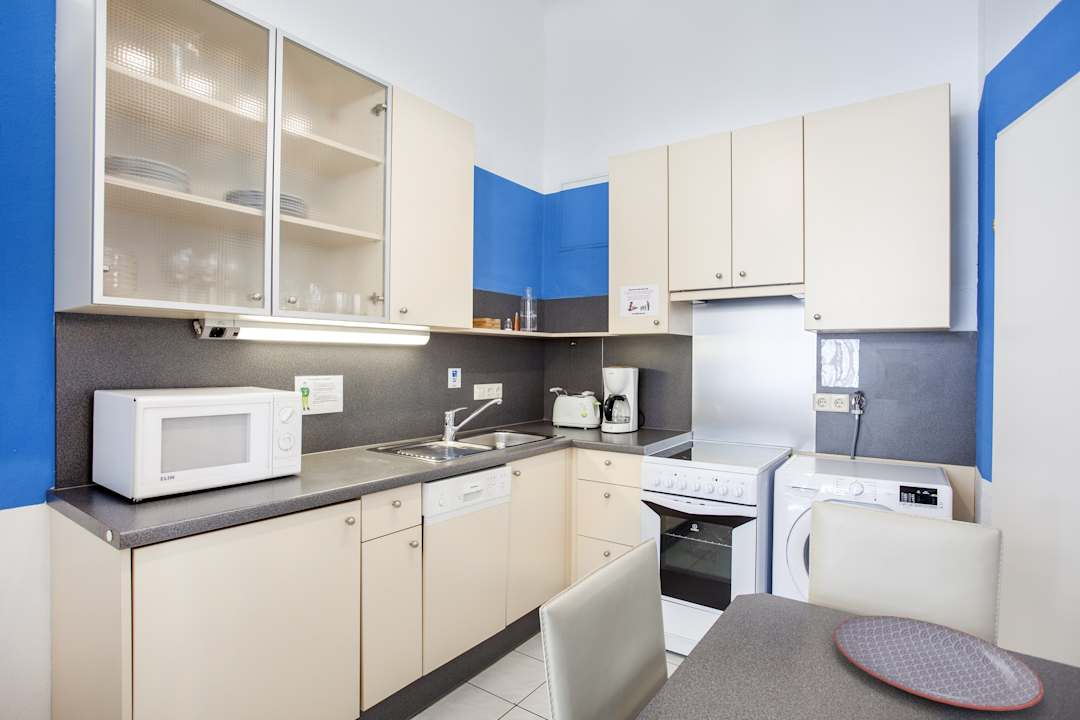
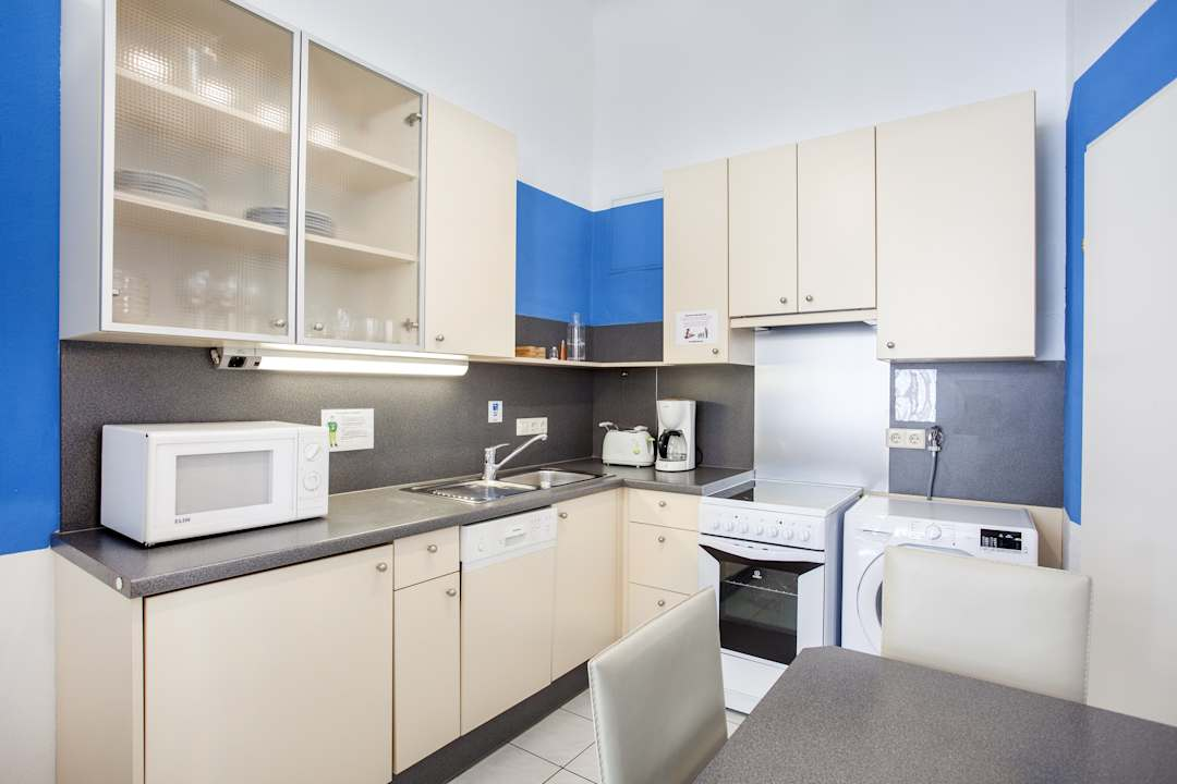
- plate [834,615,1045,712]
